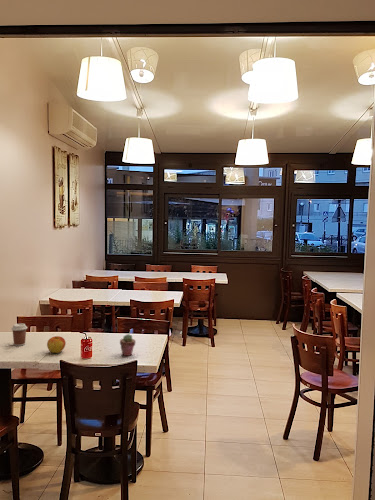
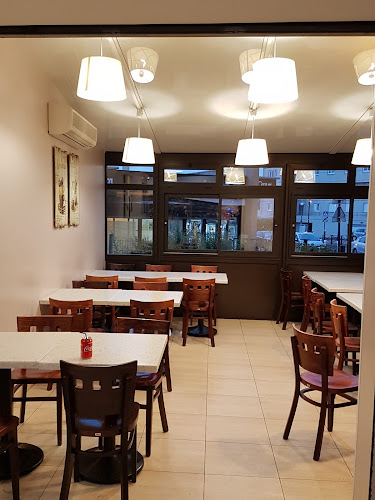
- coffee cup [10,323,28,347]
- apple [46,335,67,354]
- potted succulent [119,333,137,357]
